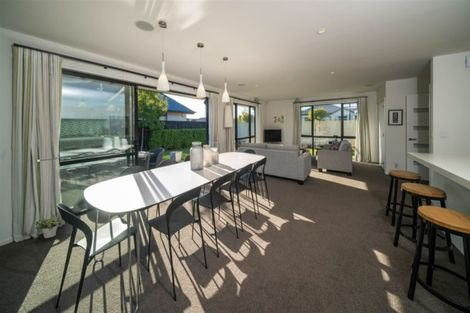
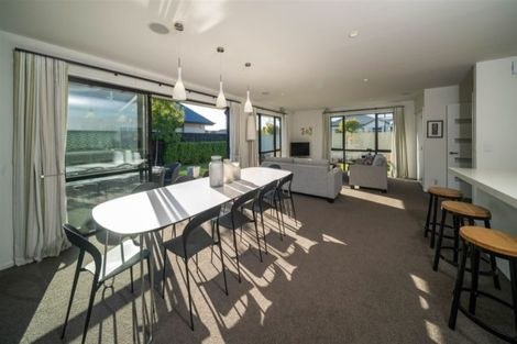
- potted plant [32,216,60,239]
